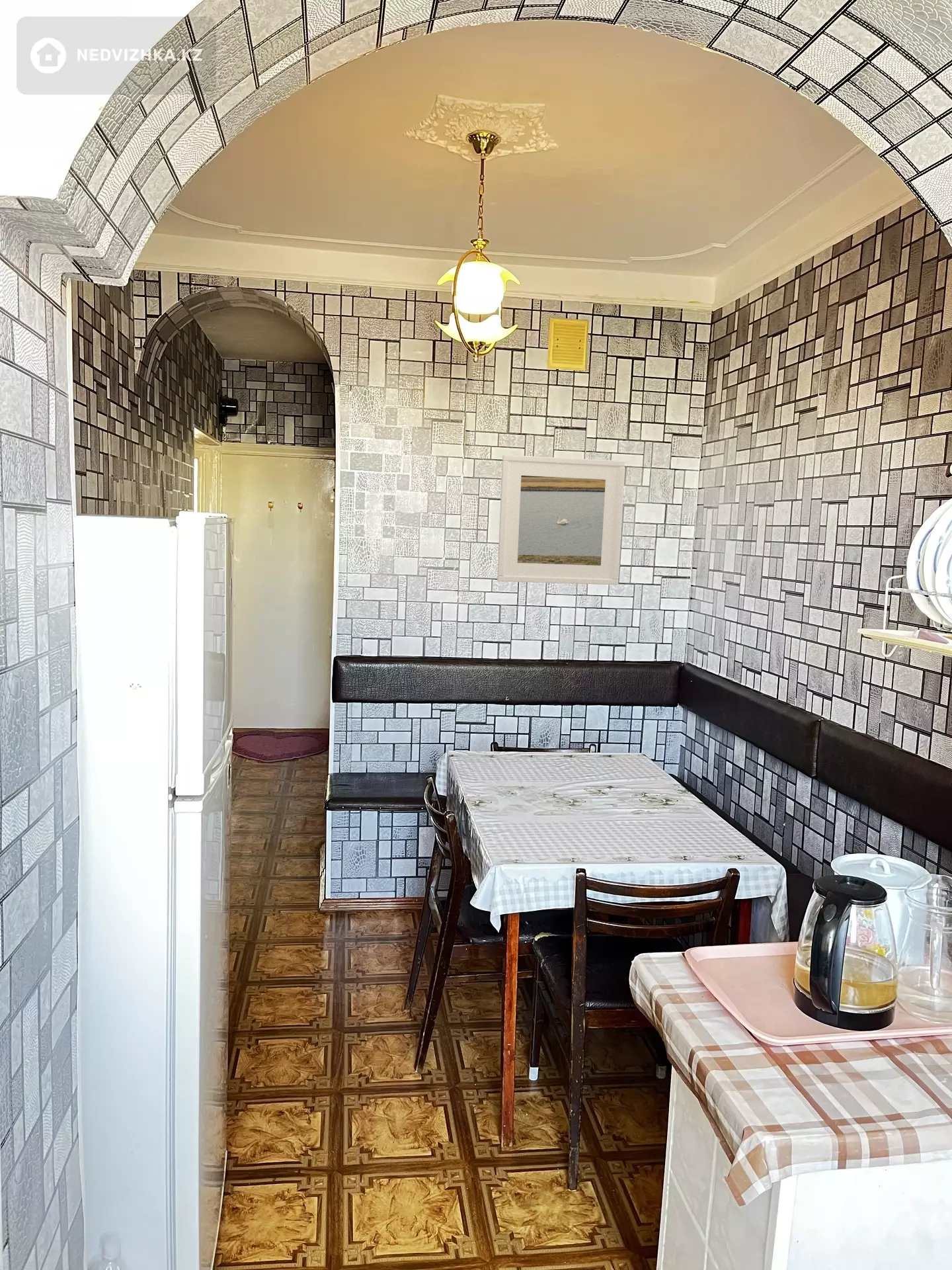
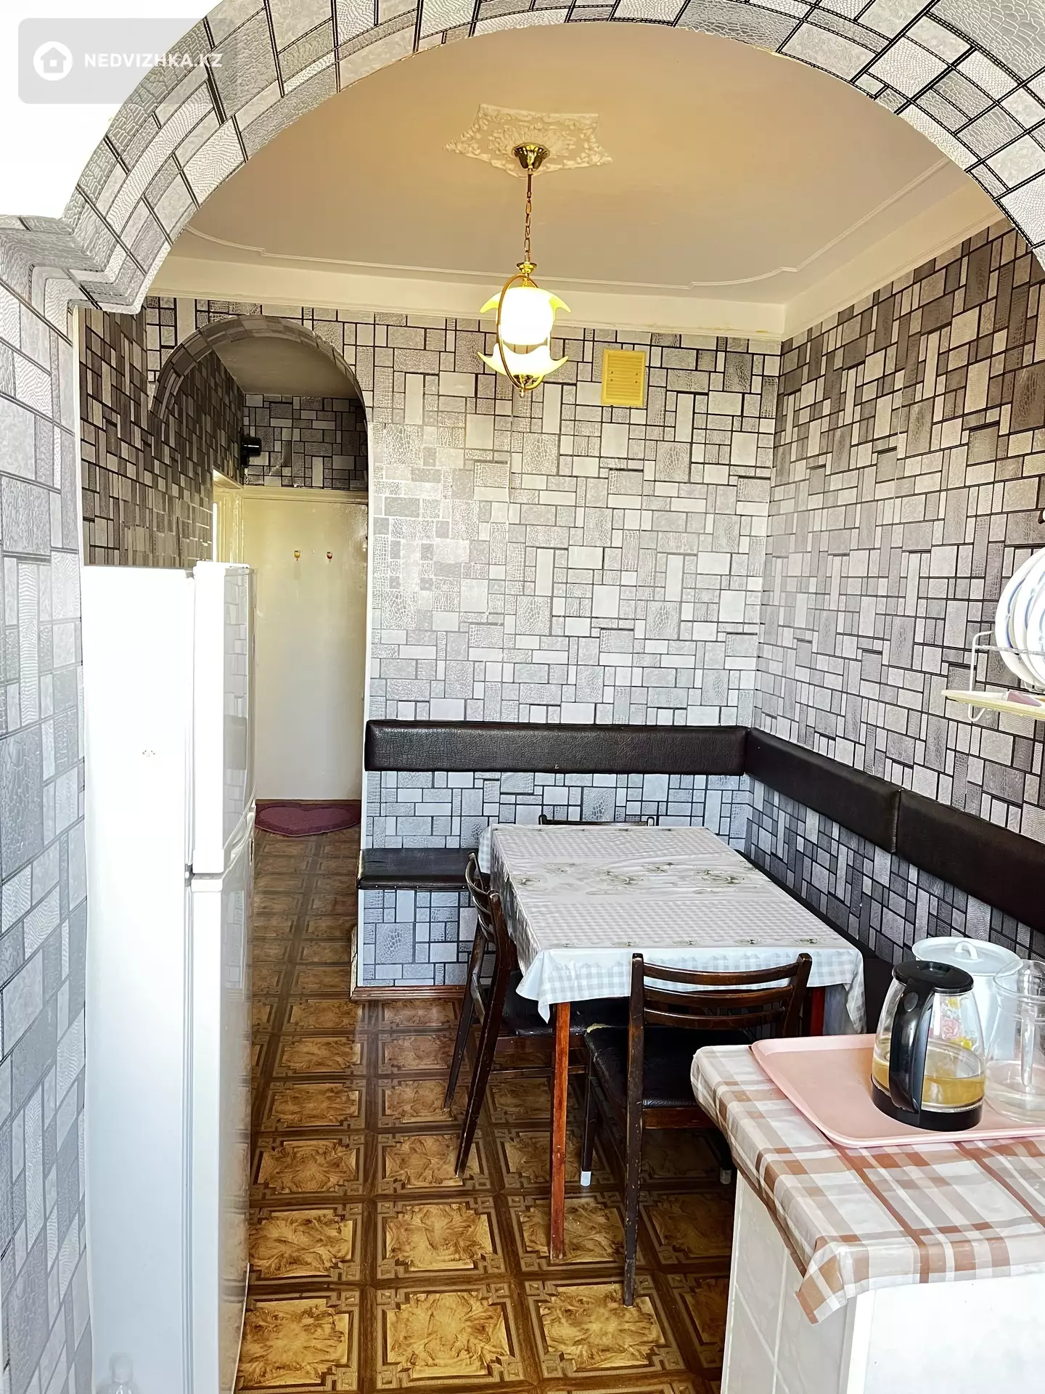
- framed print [496,454,626,585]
